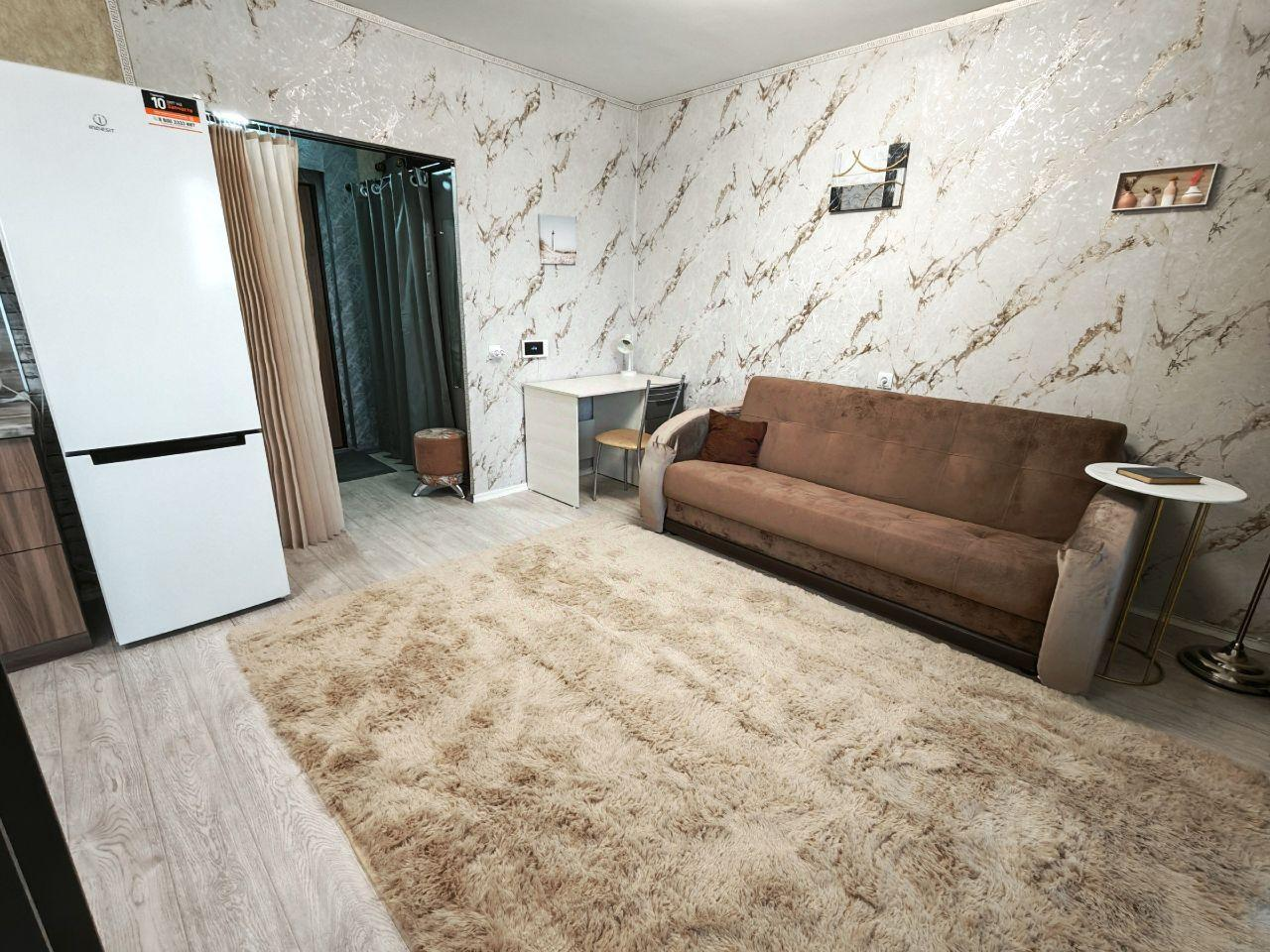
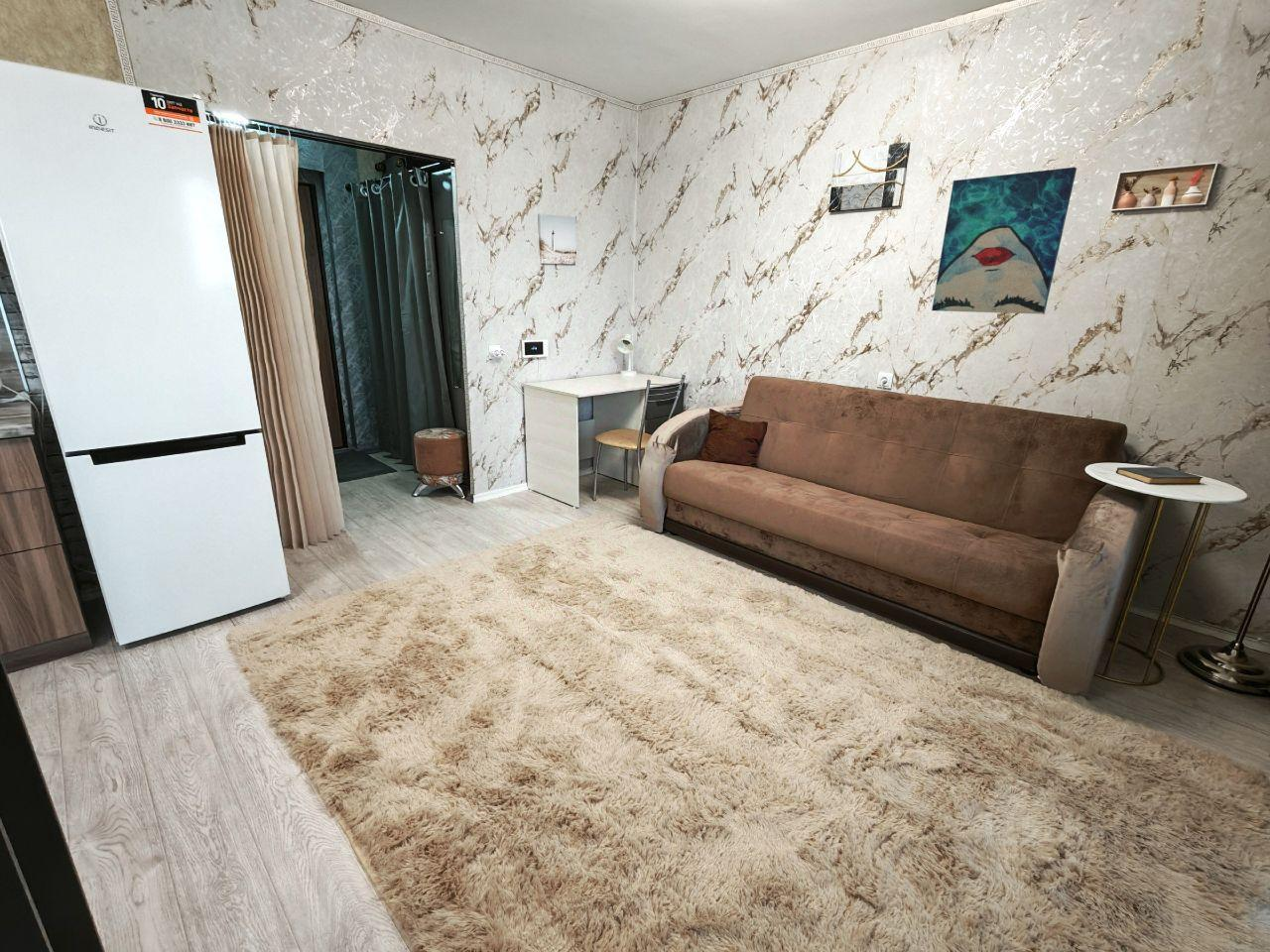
+ wall art [931,167,1078,315]
